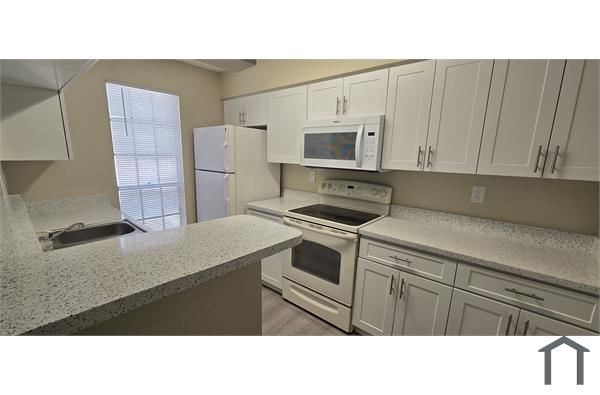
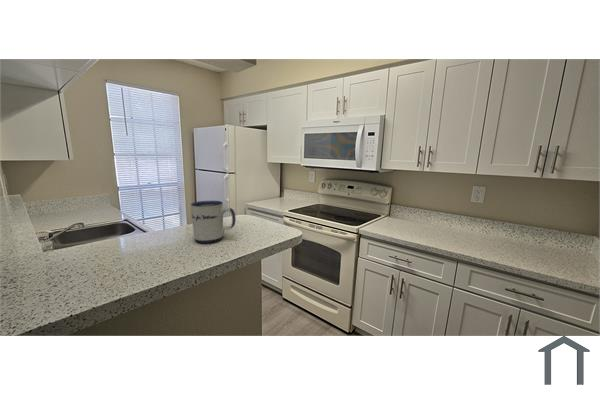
+ mug [190,200,237,244]
